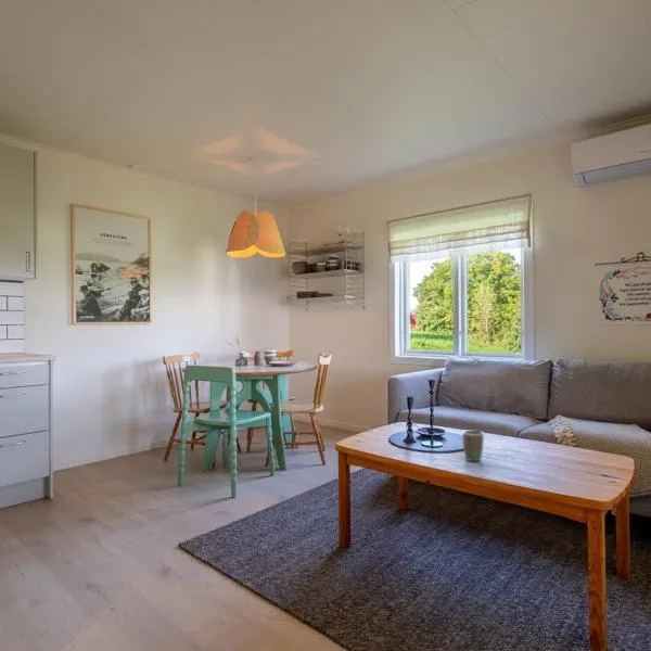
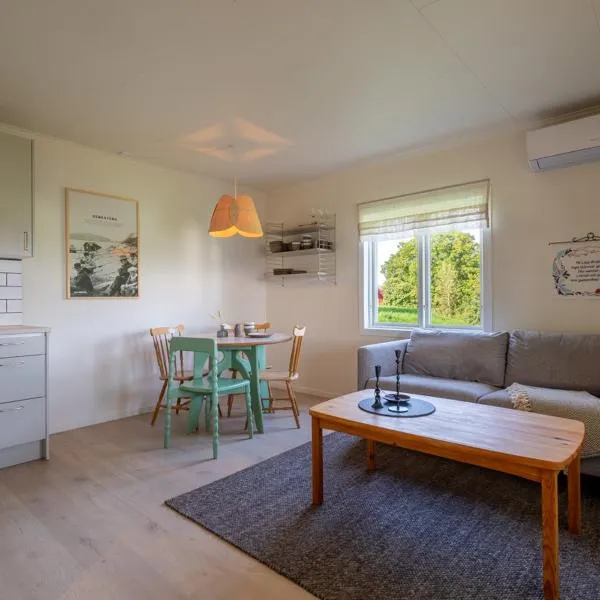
- mug [461,430,485,463]
